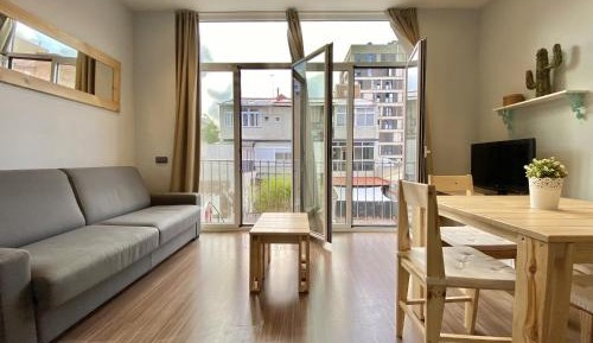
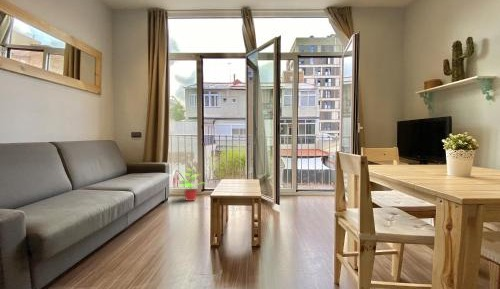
+ potted plant [178,166,205,202]
